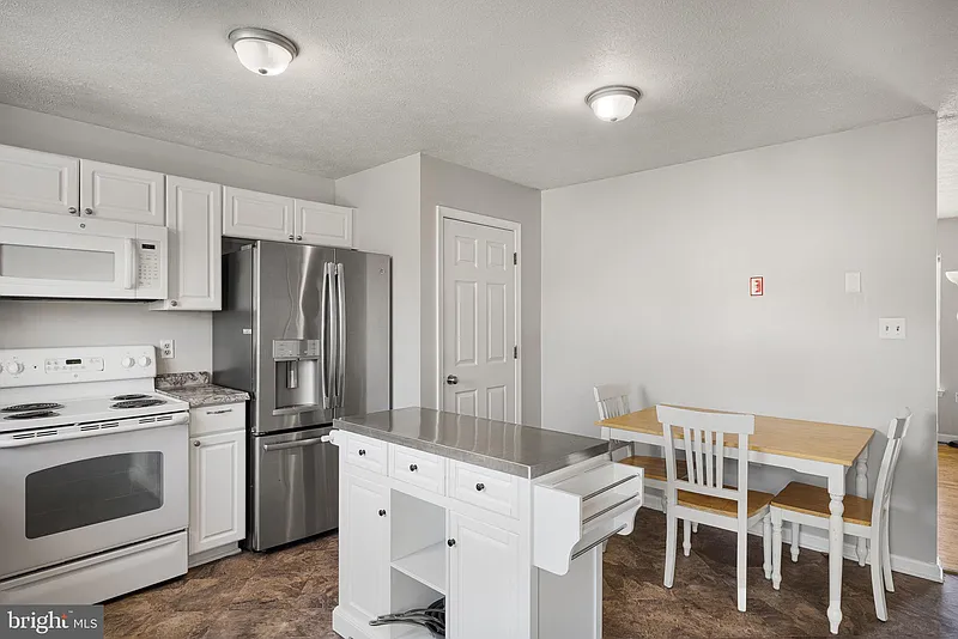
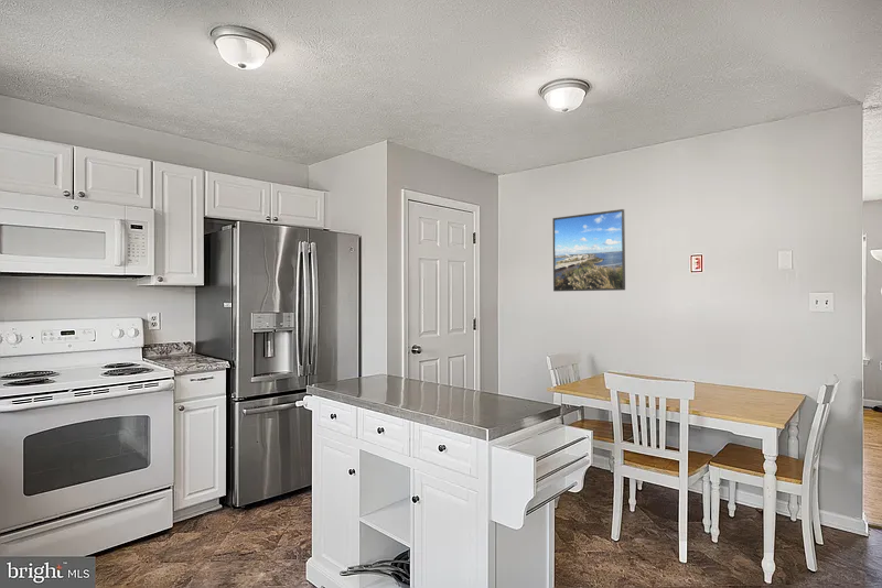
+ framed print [551,208,626,293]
